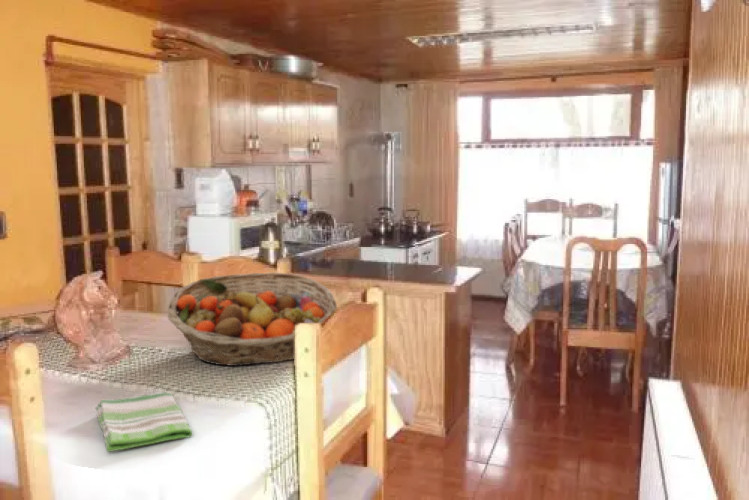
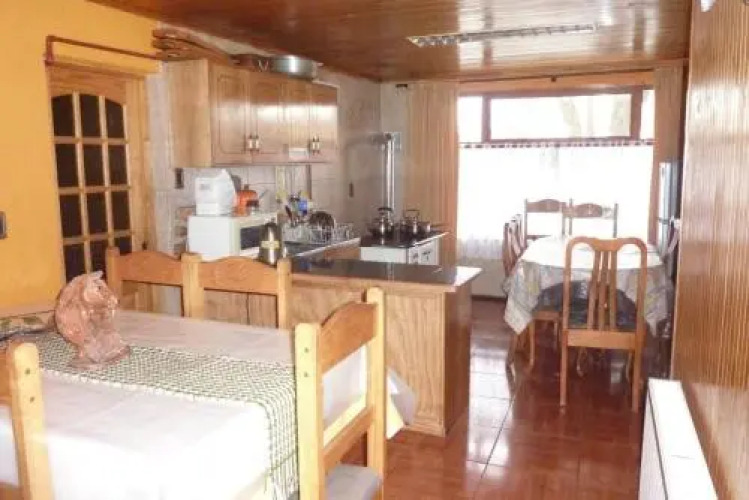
- dish towel [95,391,193,453]
- fruit basket [167,272,338,367]
